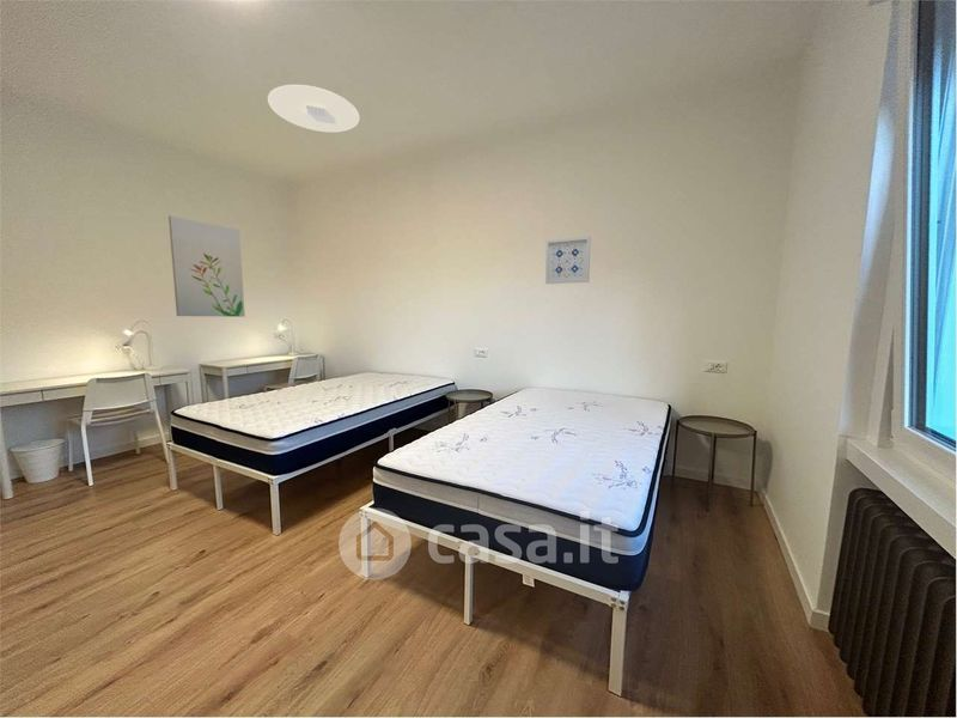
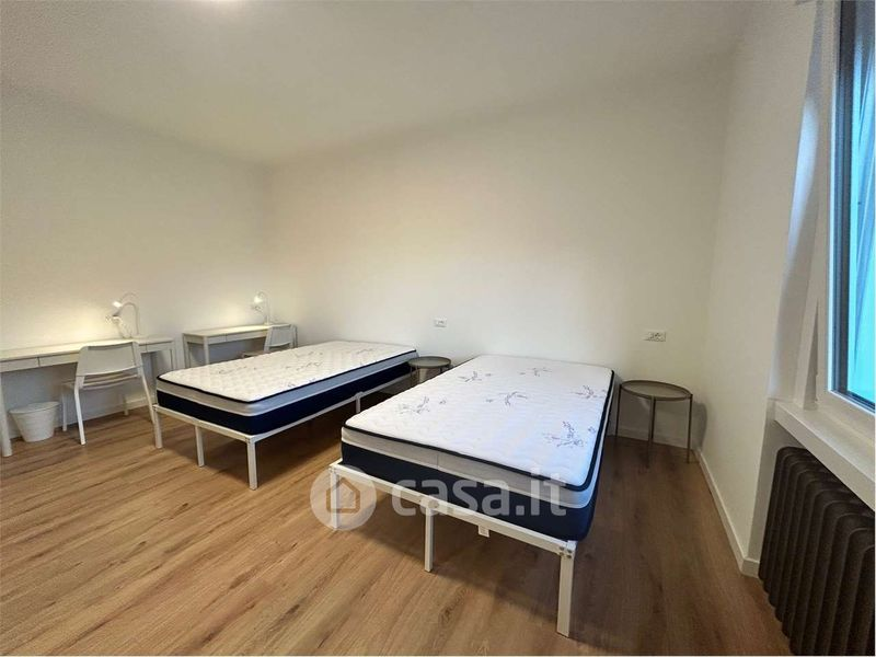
- wall art [544,236,592,285]
- ceiling light [267,84,361,134]
- wall art [167,214,246,318]
